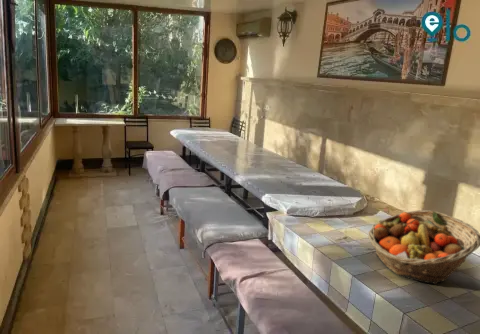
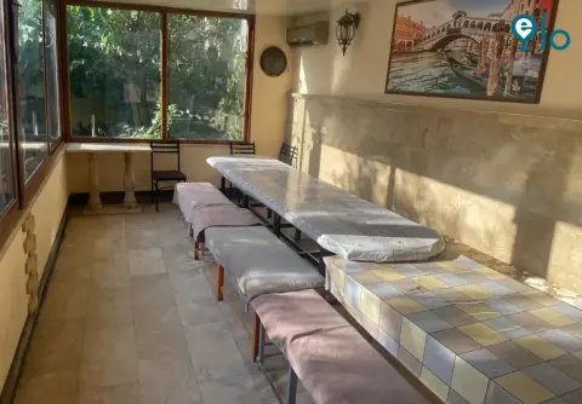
- fruit basket [367,209,480,285]
